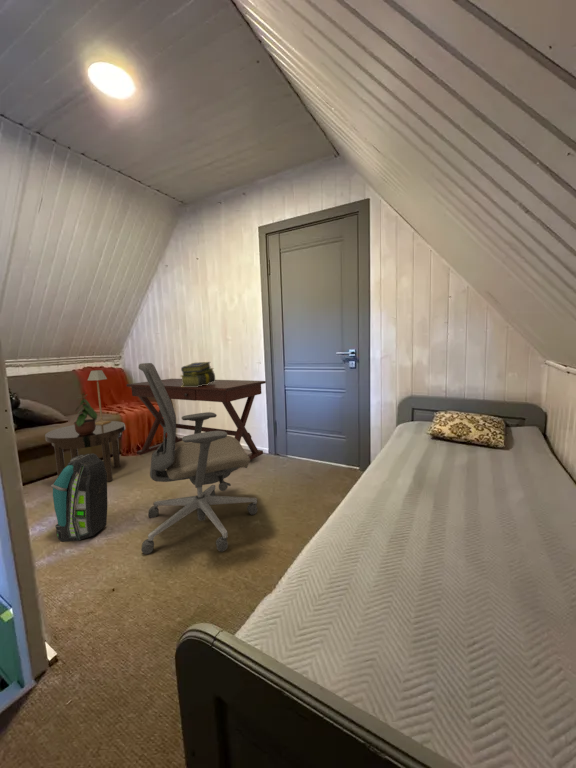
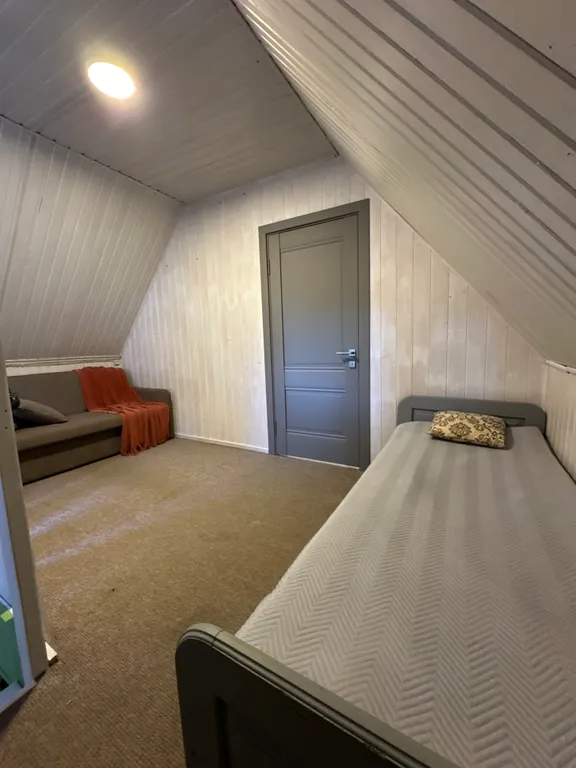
- stack of books [179,361,216,387]
- table lamp [87,369,112,424]
- backpack [50,452,108,543]
- office chair [138,362,259,555]
- side table [44,420,126,483]
- potted plant [71,391,98,435]
- desk [125,378,267,461]
